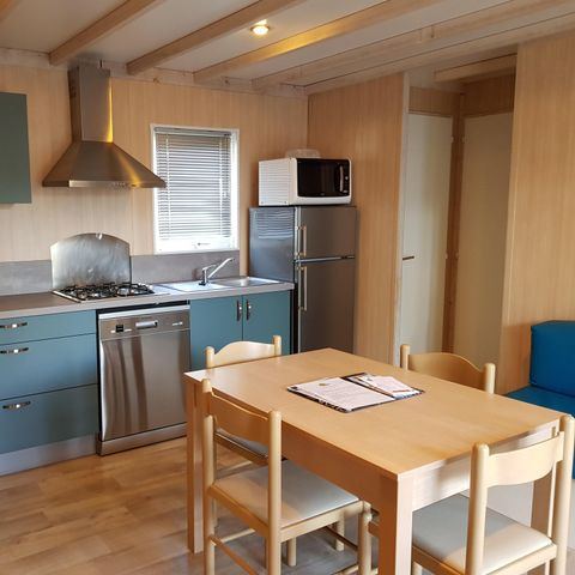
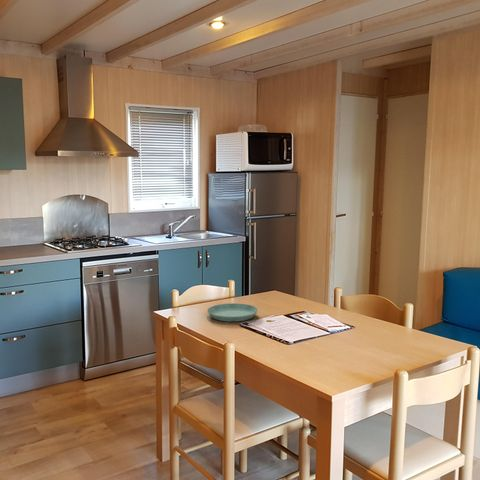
+ saucer [206,302,259,323]
